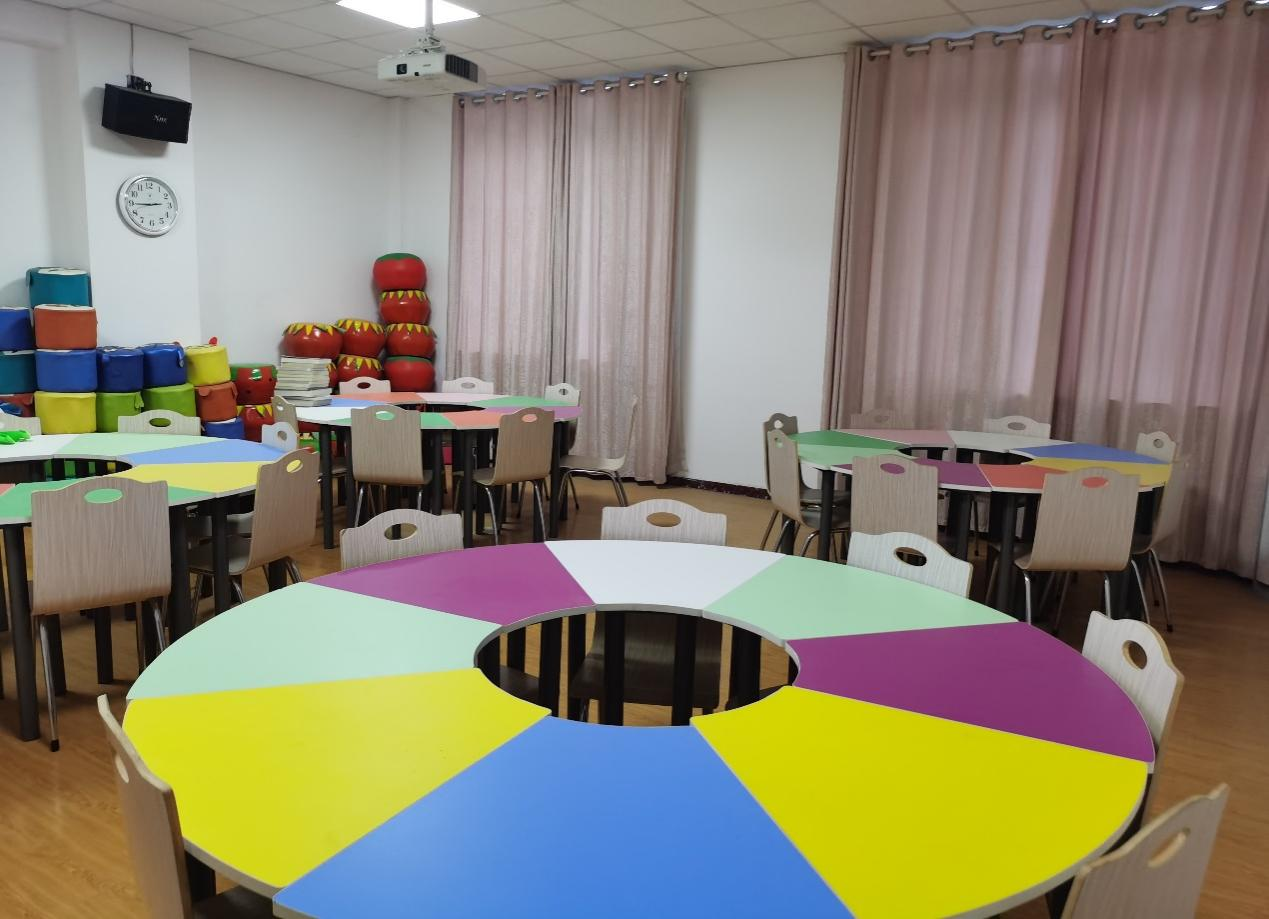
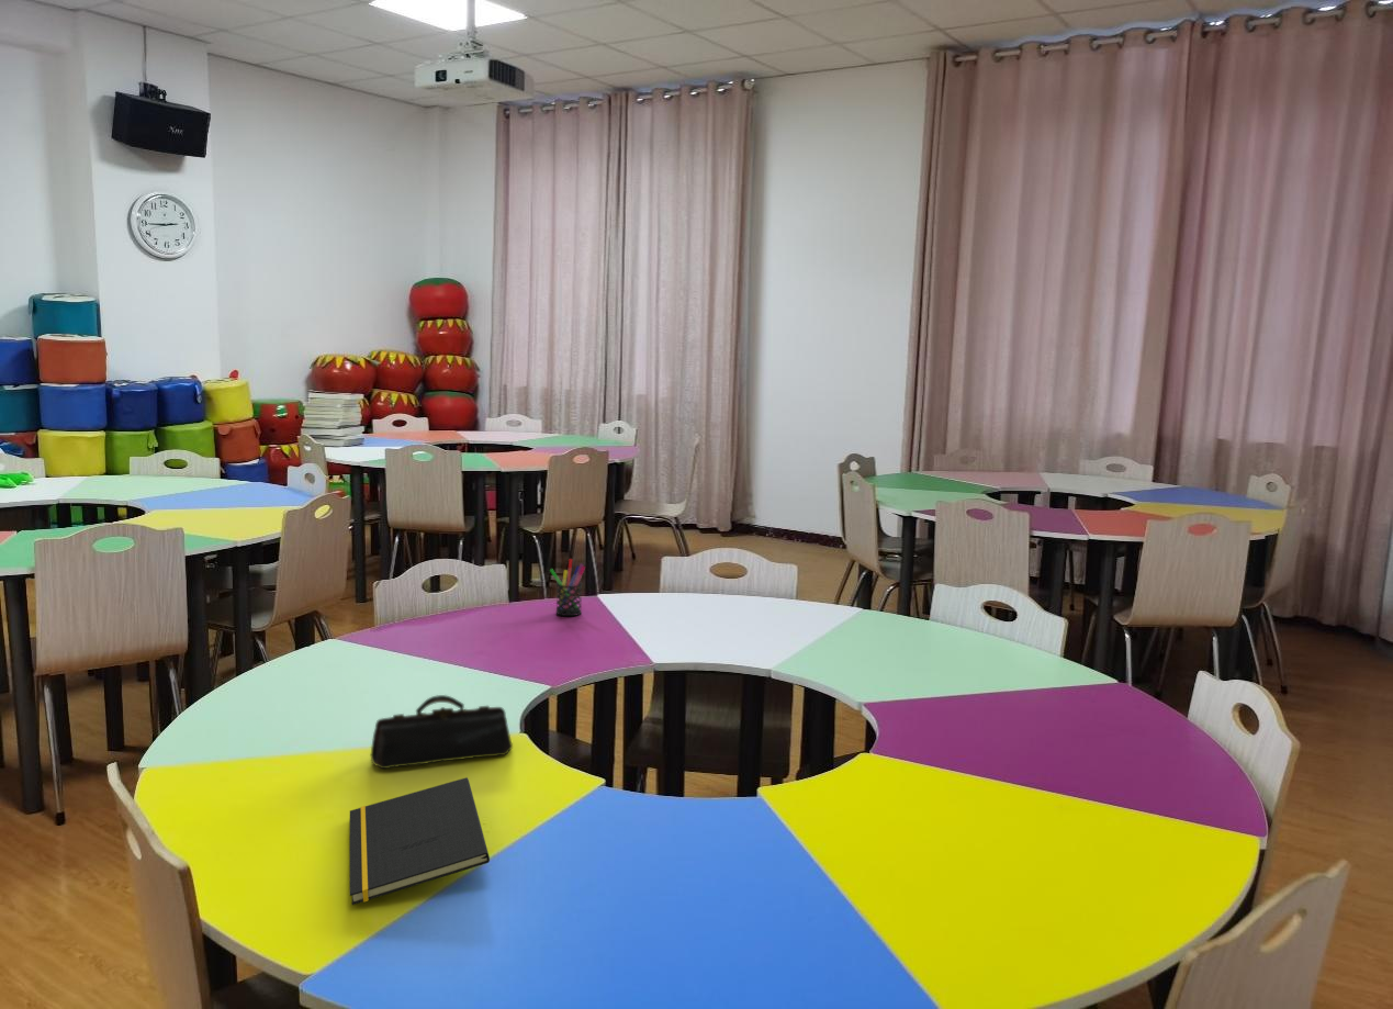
+ pencil case [370,694,514,770]
+ notepad [349,776,491,906]
+ pen holder [549,558,586,617]
